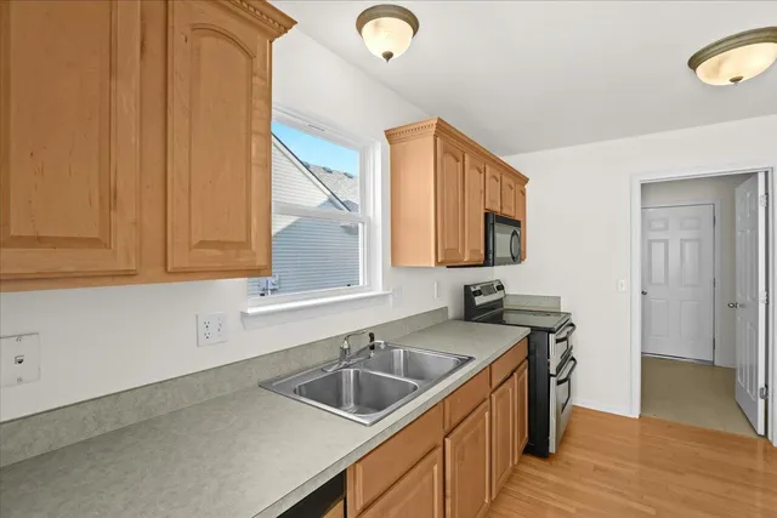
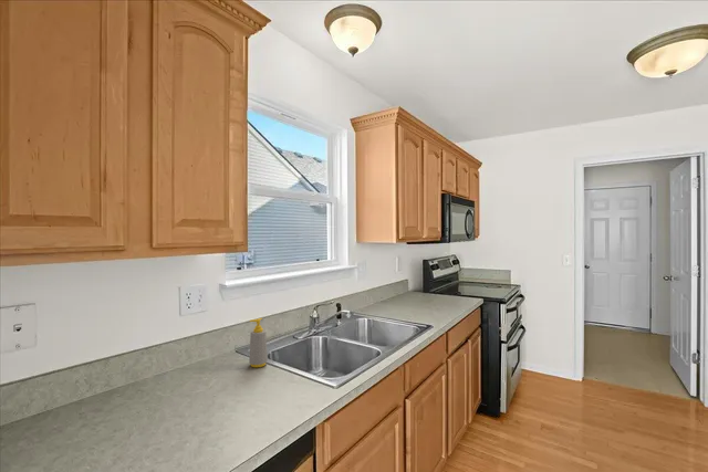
+ soap bottle [248,317,269,368]
